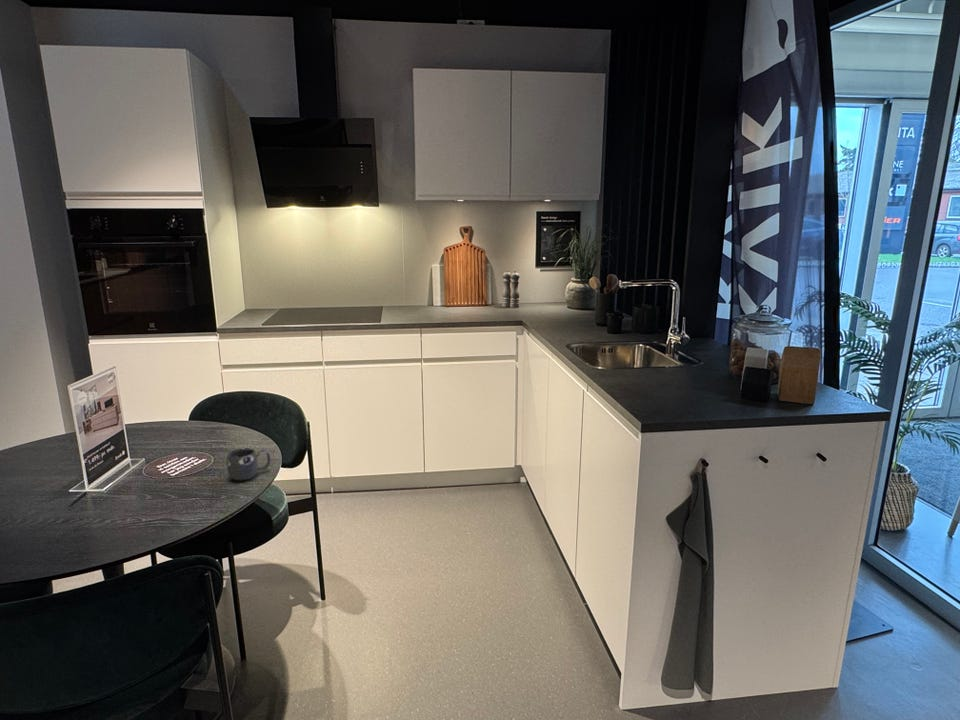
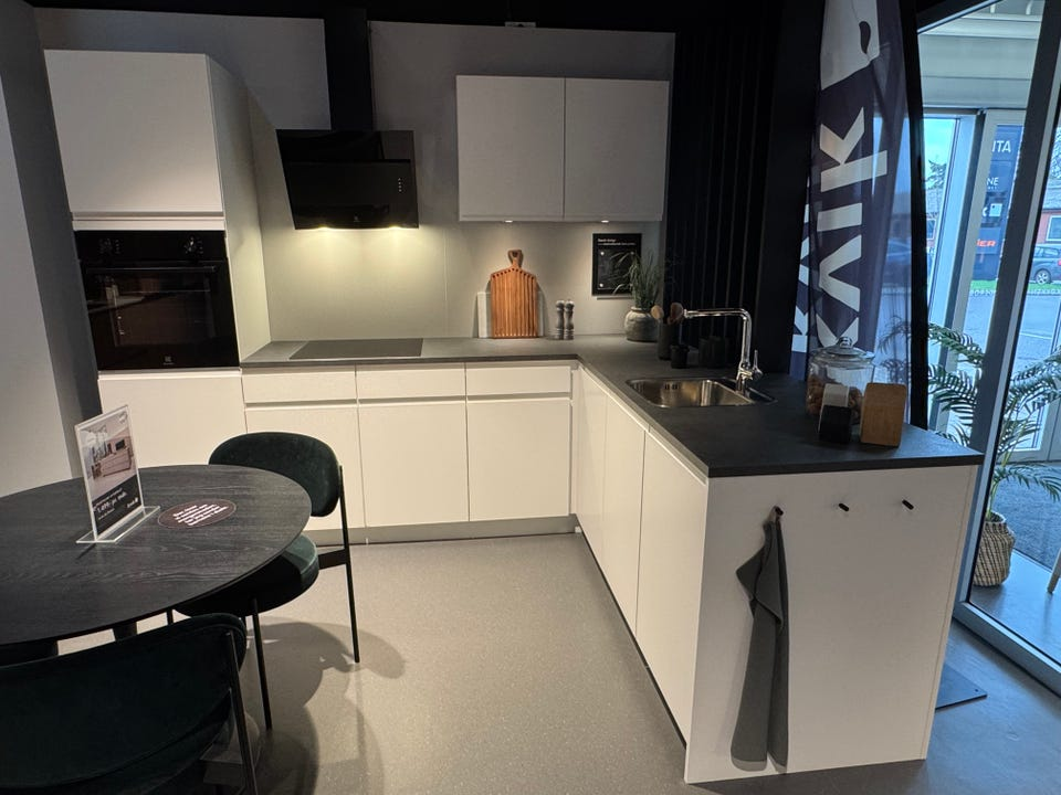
- mug [226,447,271,481]
